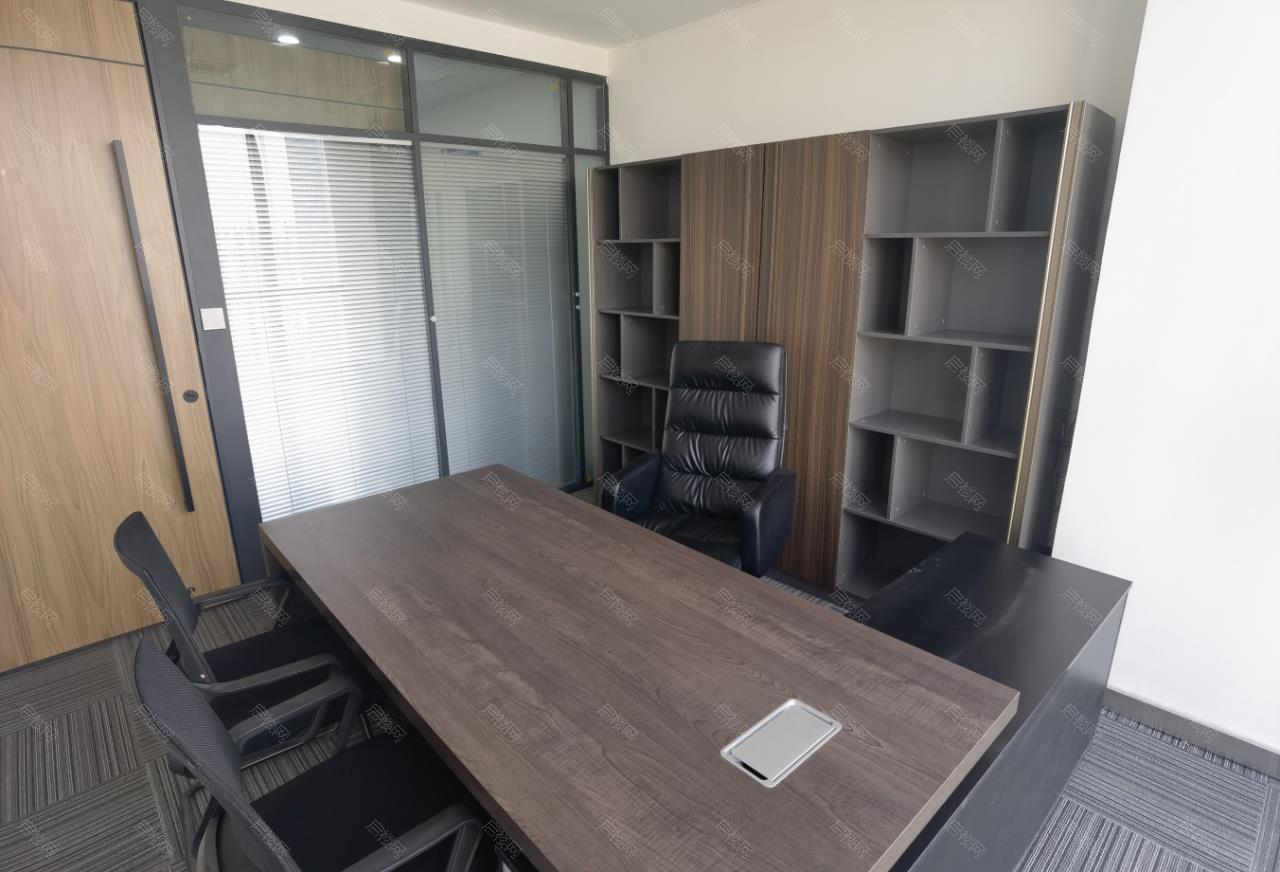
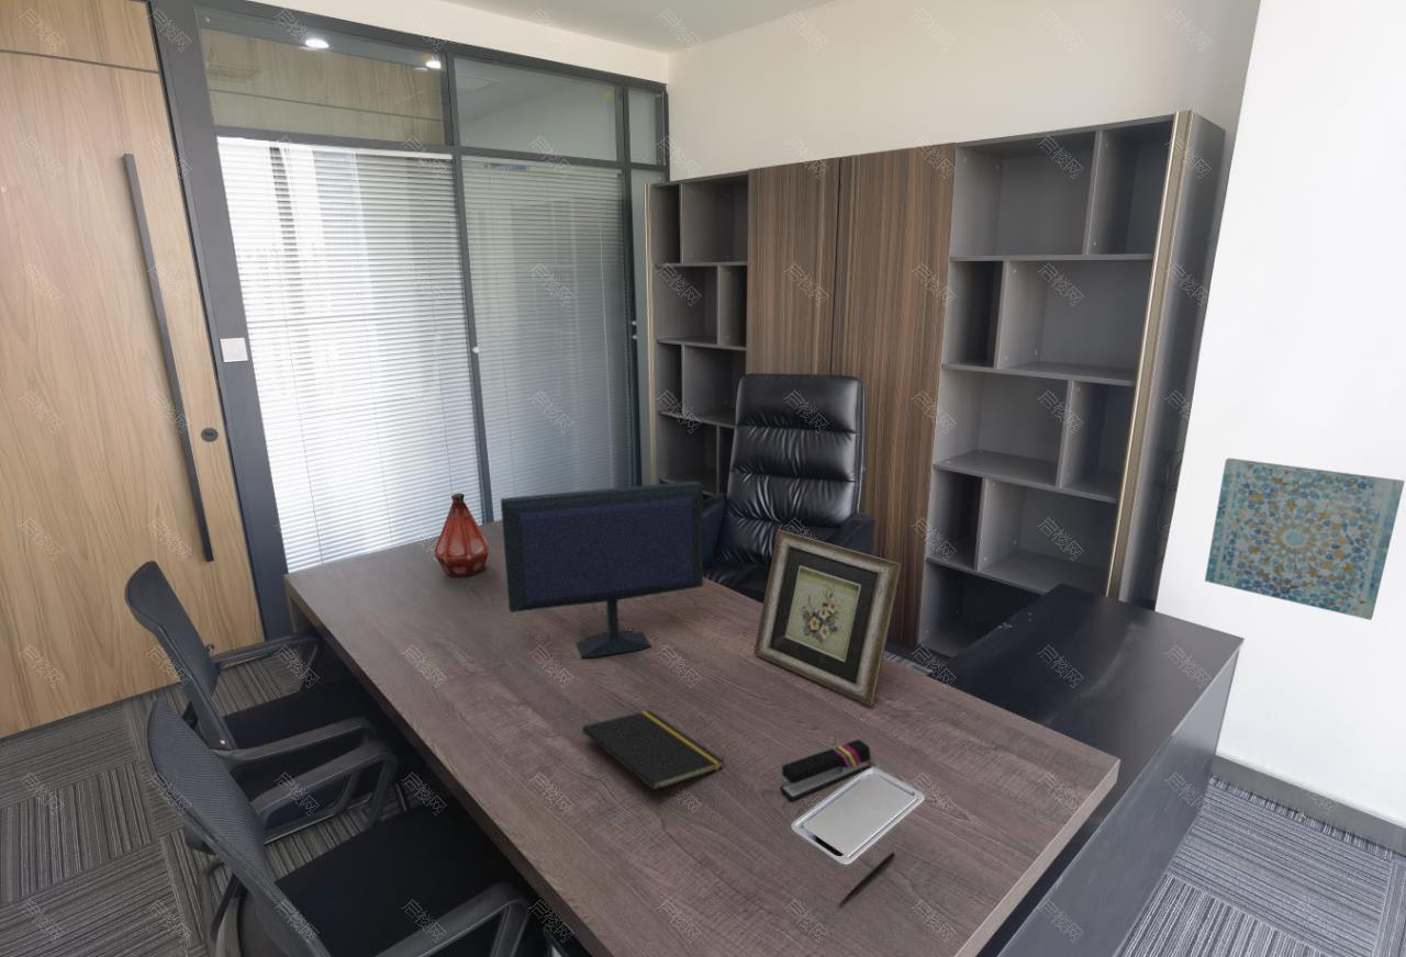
+ computer monitor [500,480,704,658]
+ bottle [433,493,490,578]
+ picture frame [752,529,903,707]
+ notepad [581,709,725,809]
+ pen [837,852,896,908]
+ stapler [779,739,872,801]
+ wall art [1204,457,1406,621]
